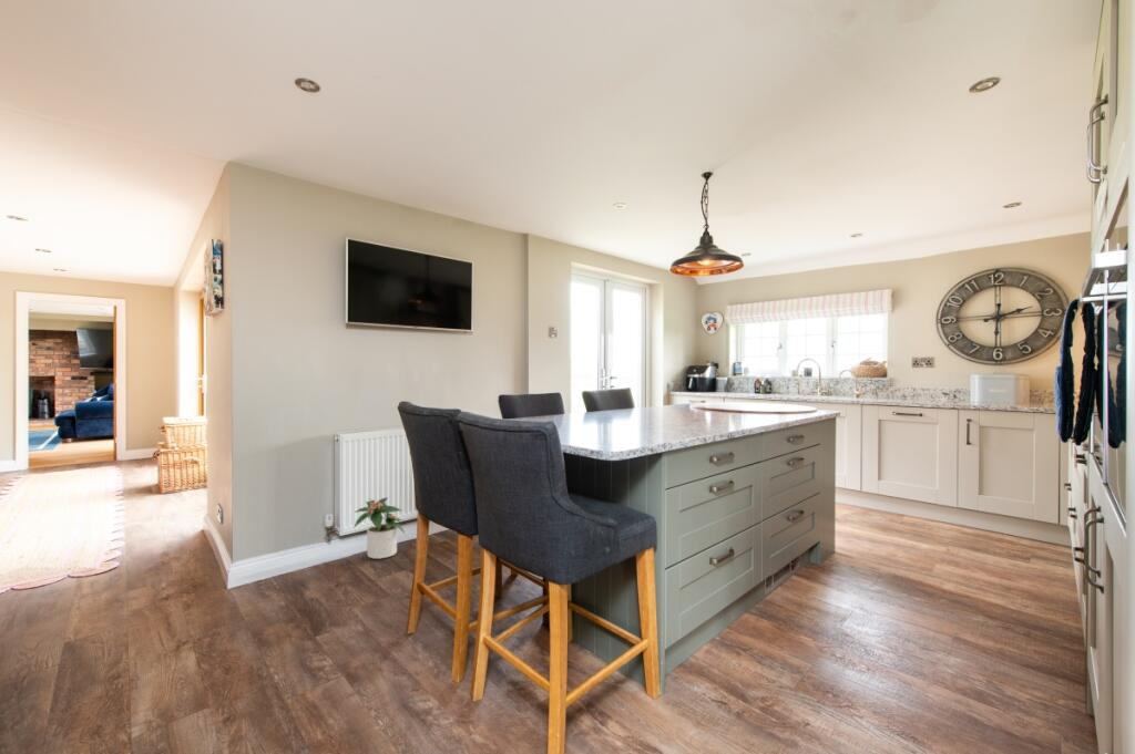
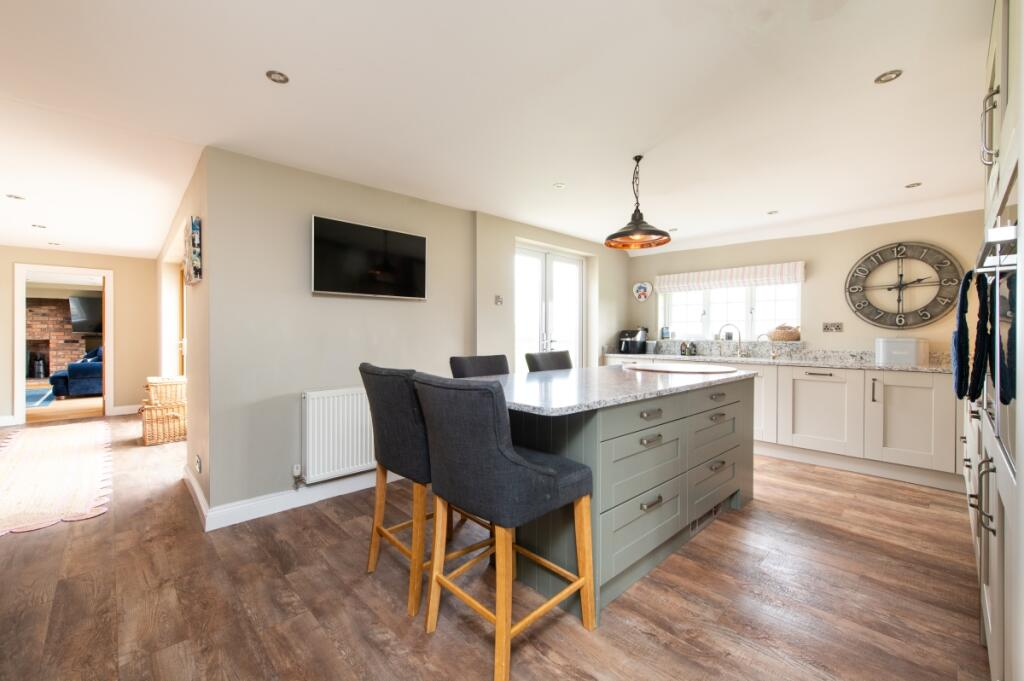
- potted plant [352,496,407,560]
